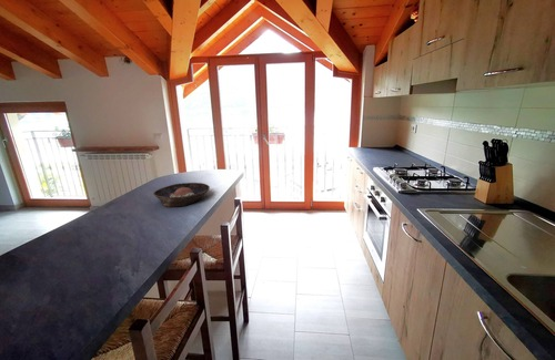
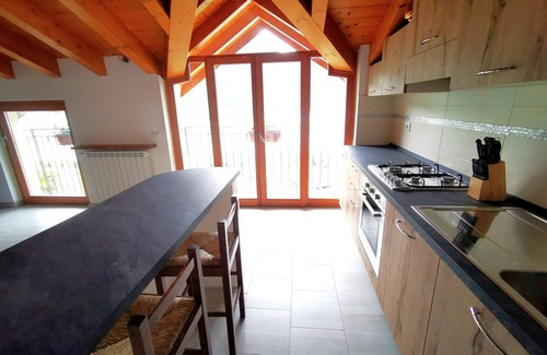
- bowl [152,182,211,208]
